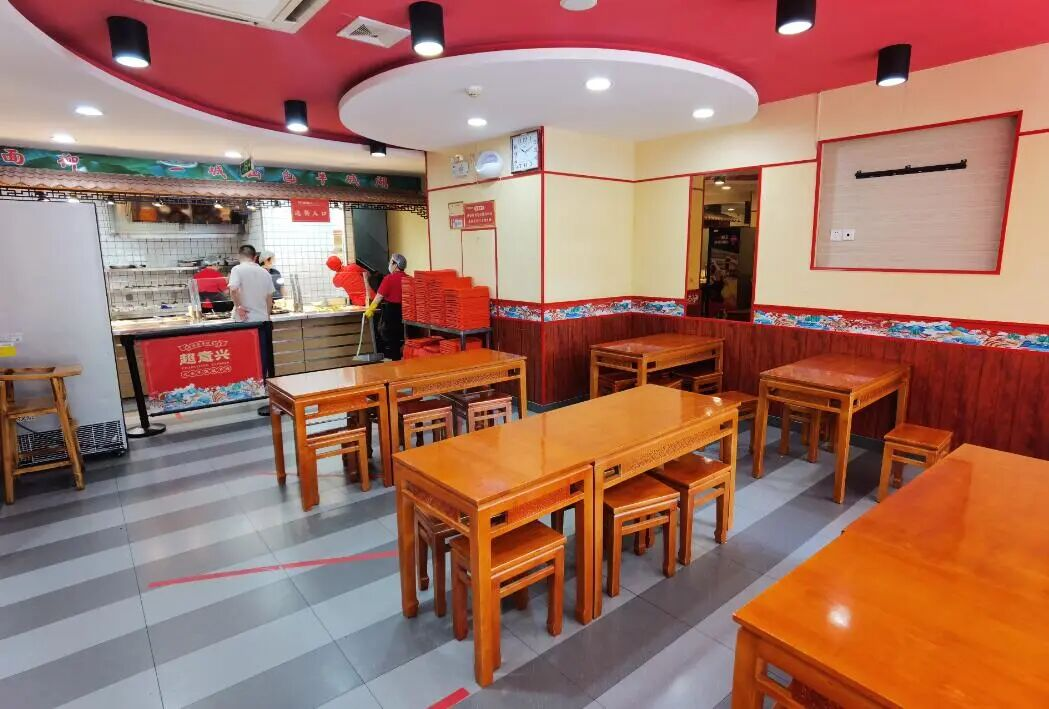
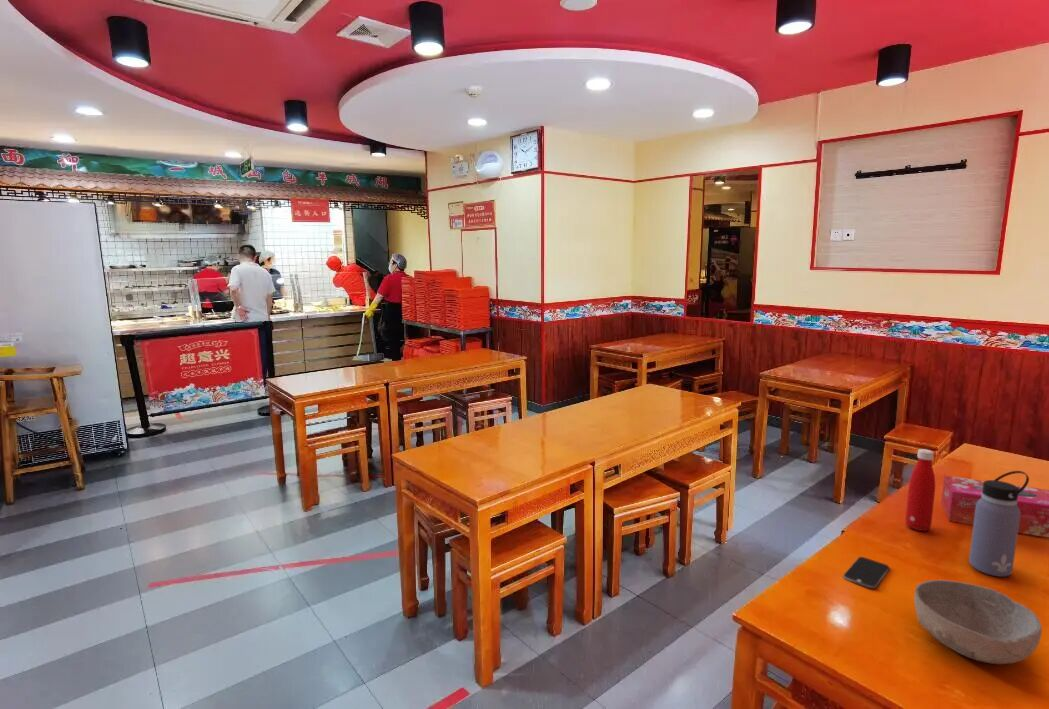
+ tissue box [940,475,1049,539]
+ smartphone [842,556,891,590]
+ bottle [904,448,936,532]
+ bowl [913,579,1043,665]
+ water bottle [968,470,1030,578]
